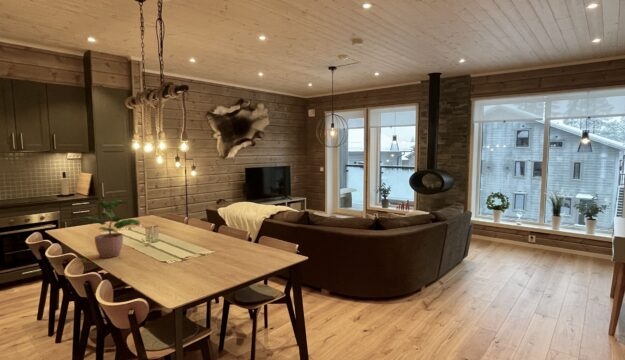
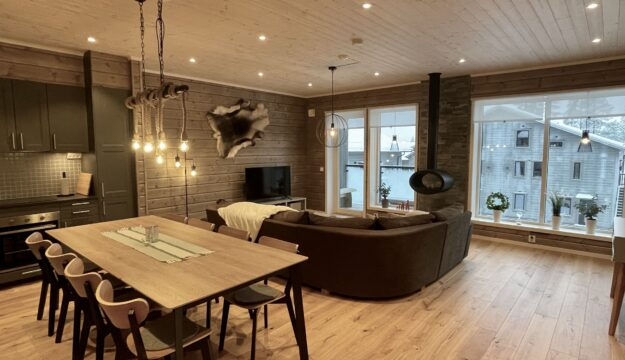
- potted plant [75,199,141,259]
